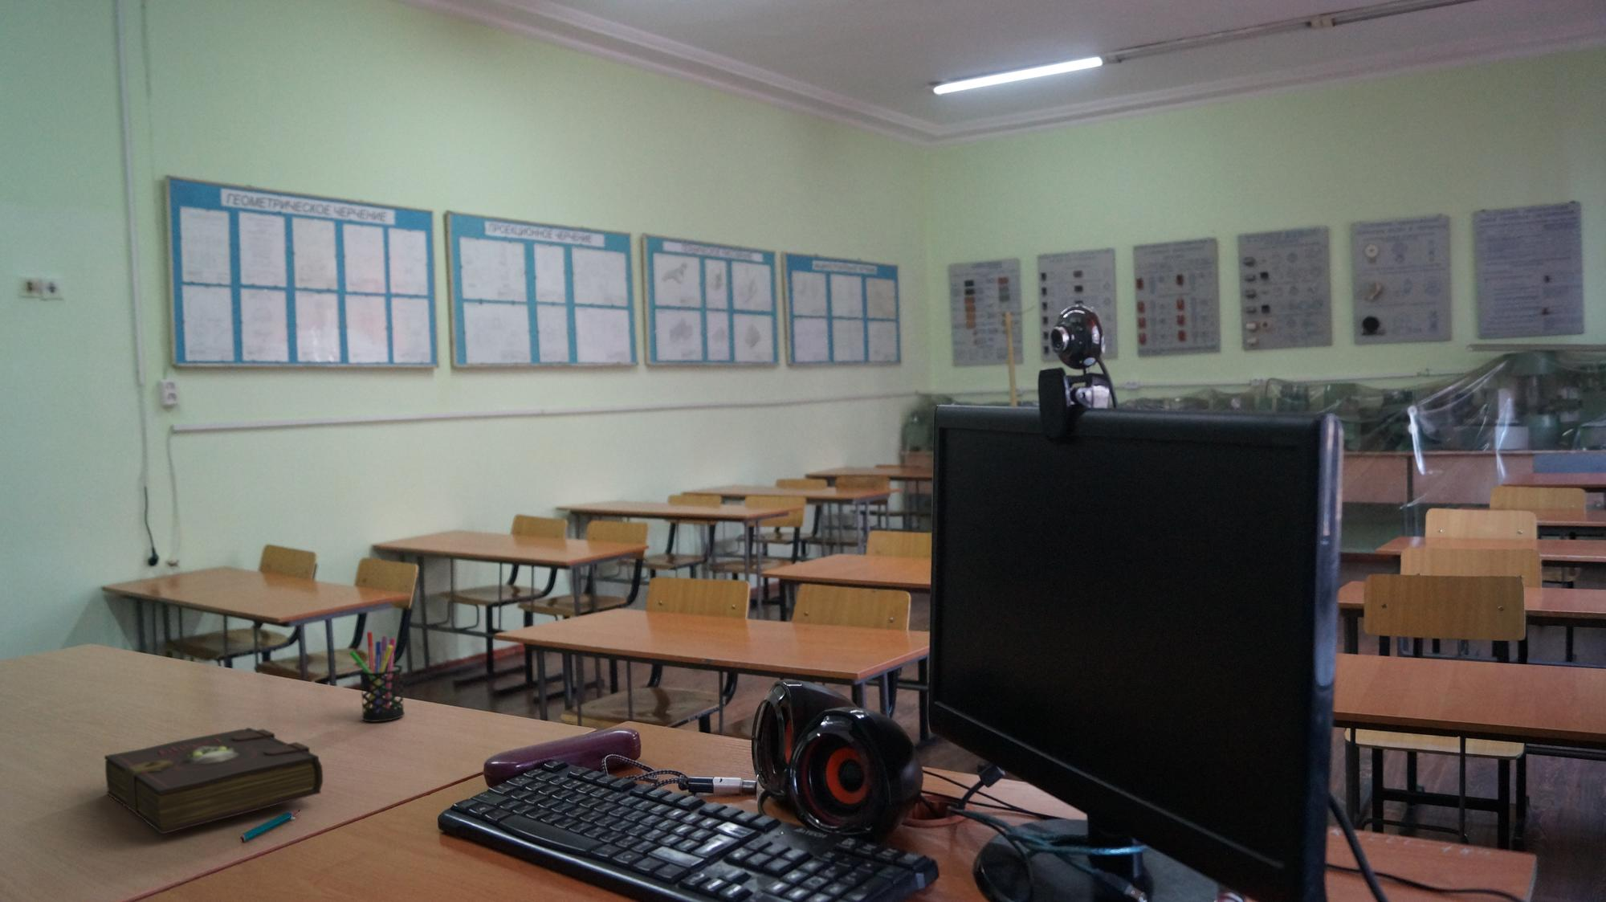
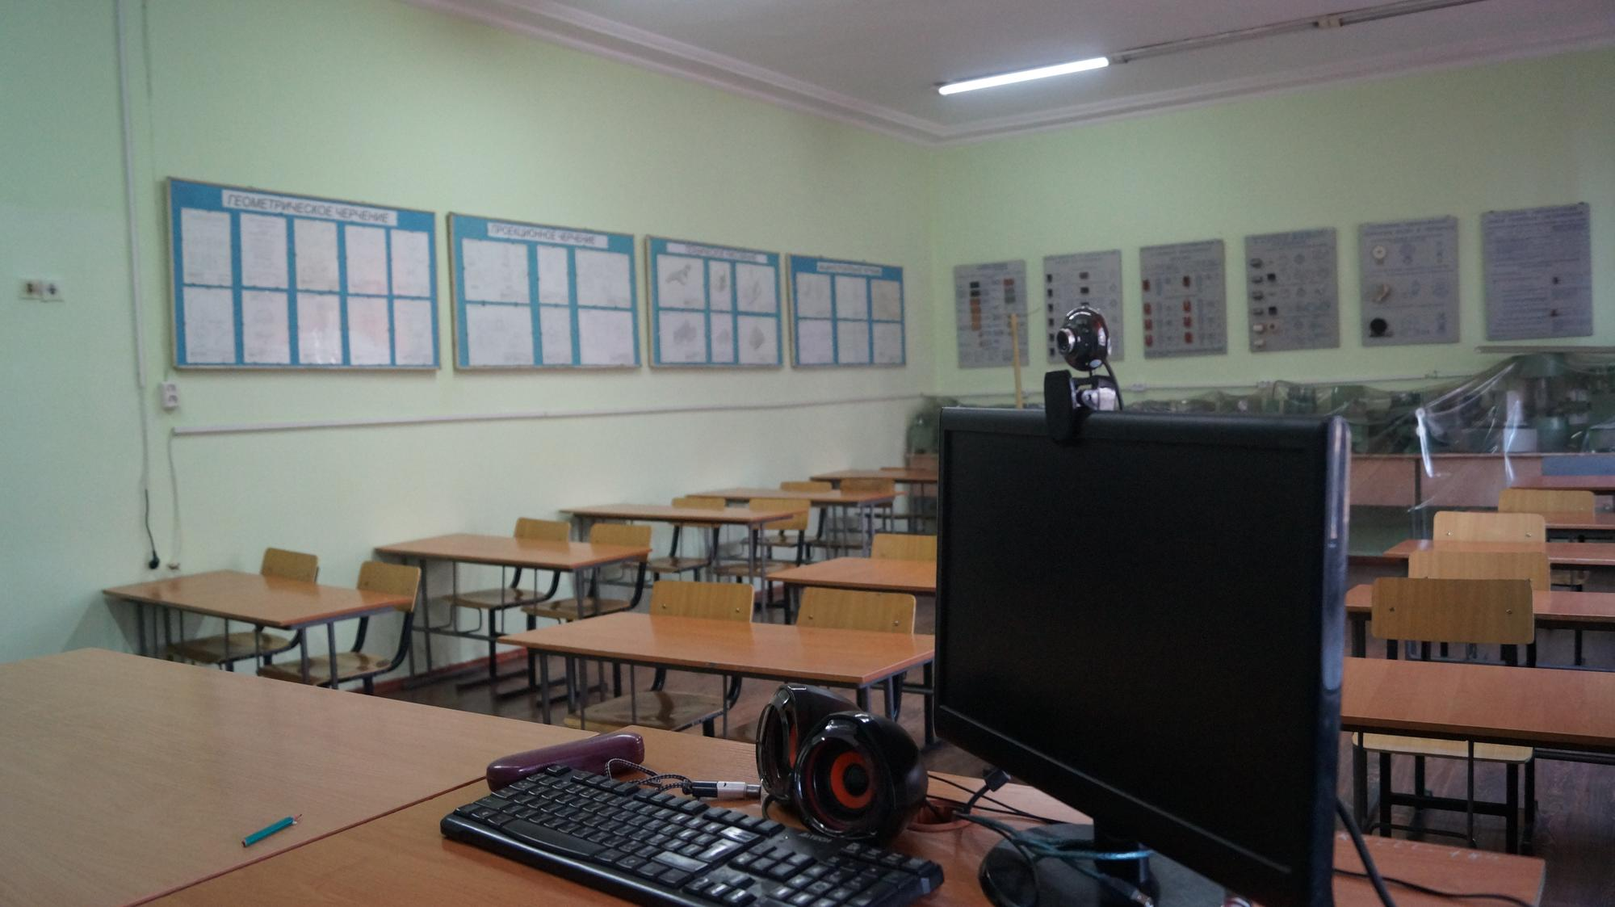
- pen holder [349,631,406,723]
- book [104,727,323,836]
